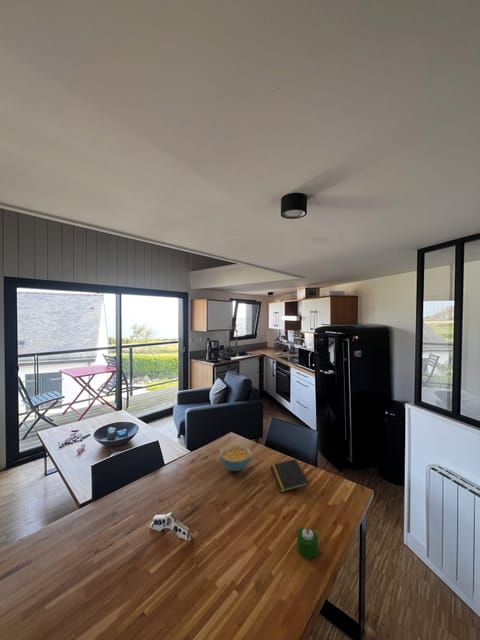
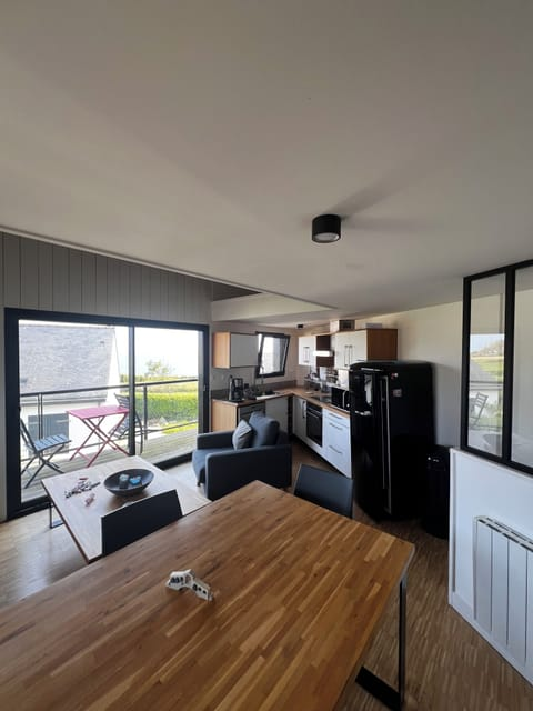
- notepad [270,458,310,494]
- candle [296,524,319,560]
- cereal bowl [219,444,252,472]
